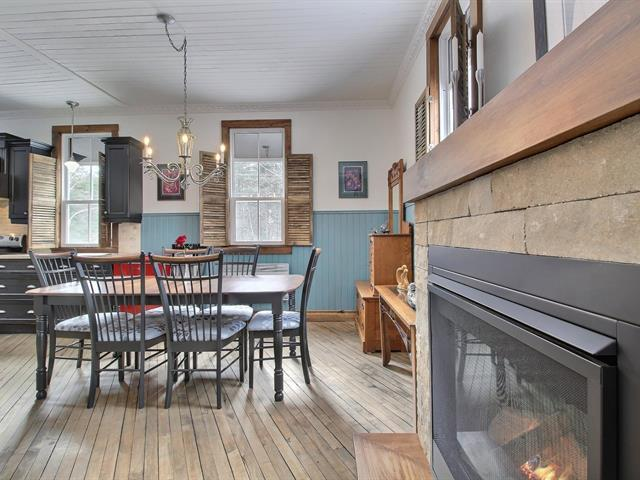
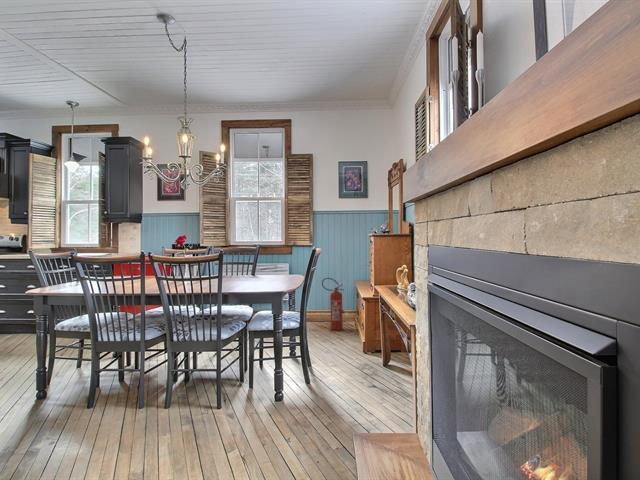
+ fire extinguisher [321,277,345,331]
